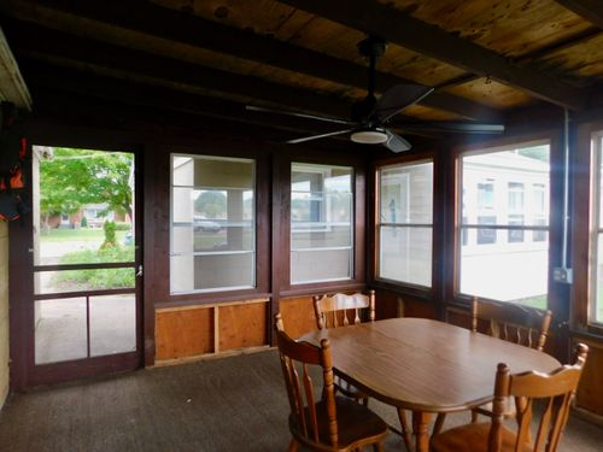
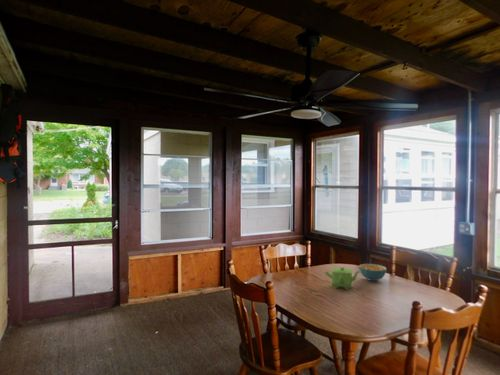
+ teapot [324,266,361,291]
+ cereal bowl [358,263,388,282]
